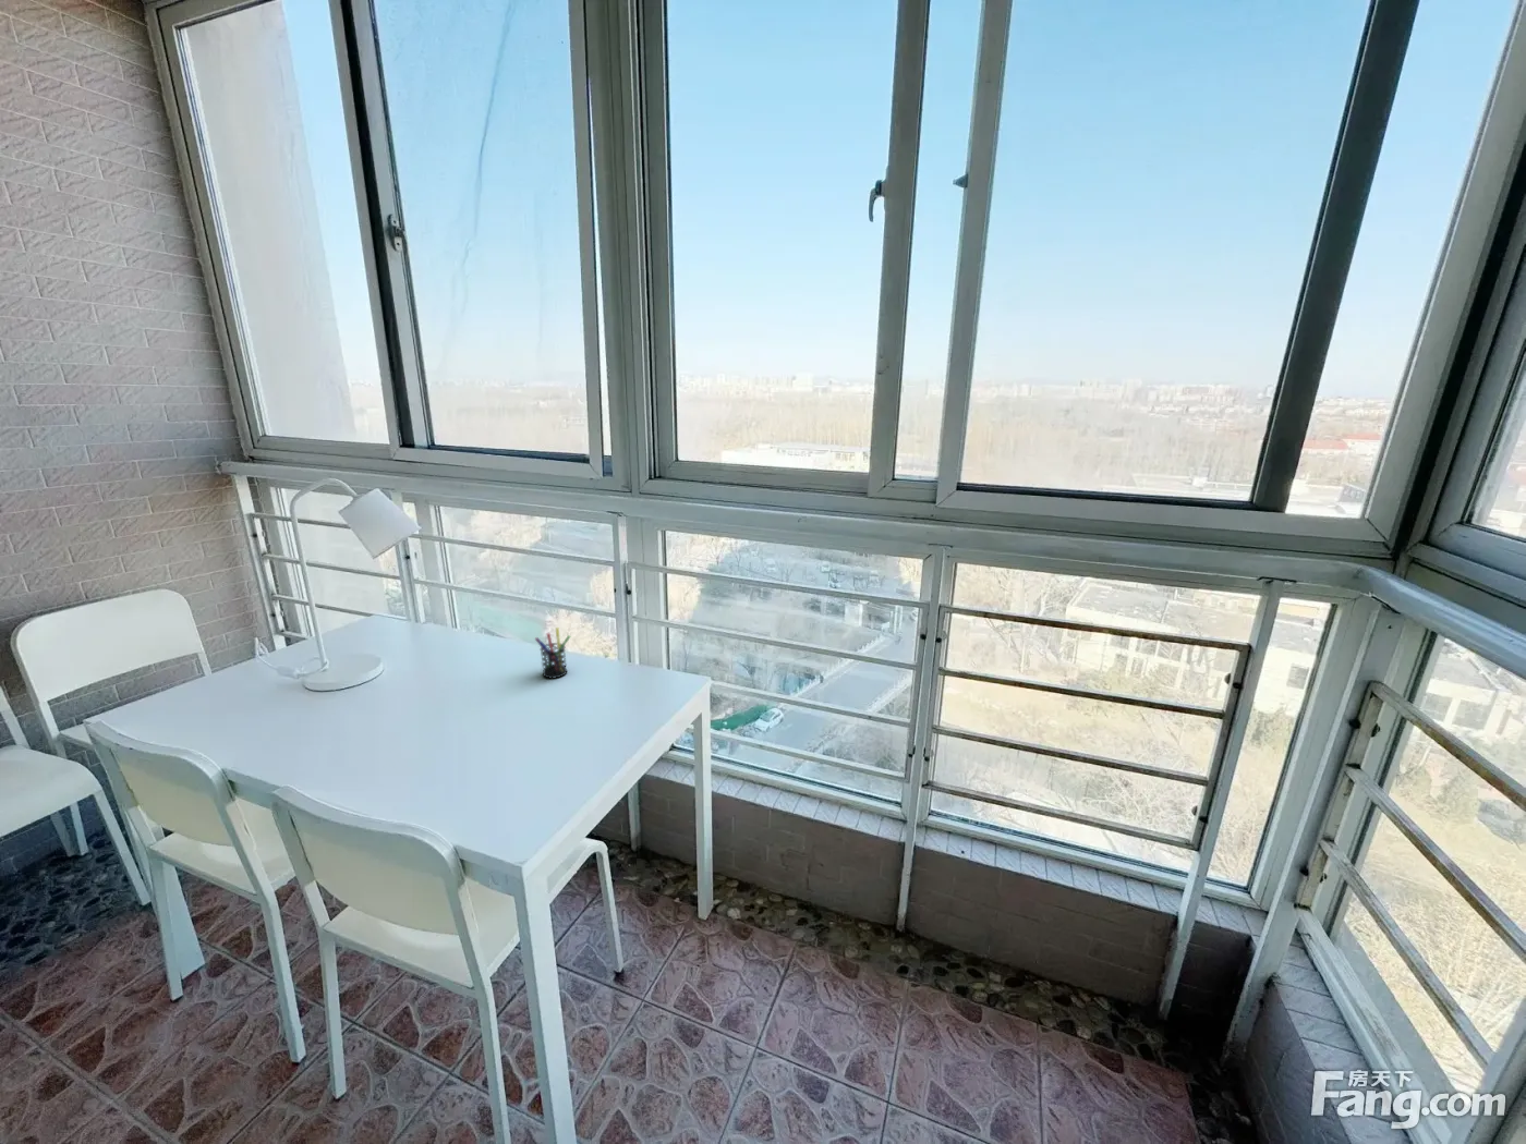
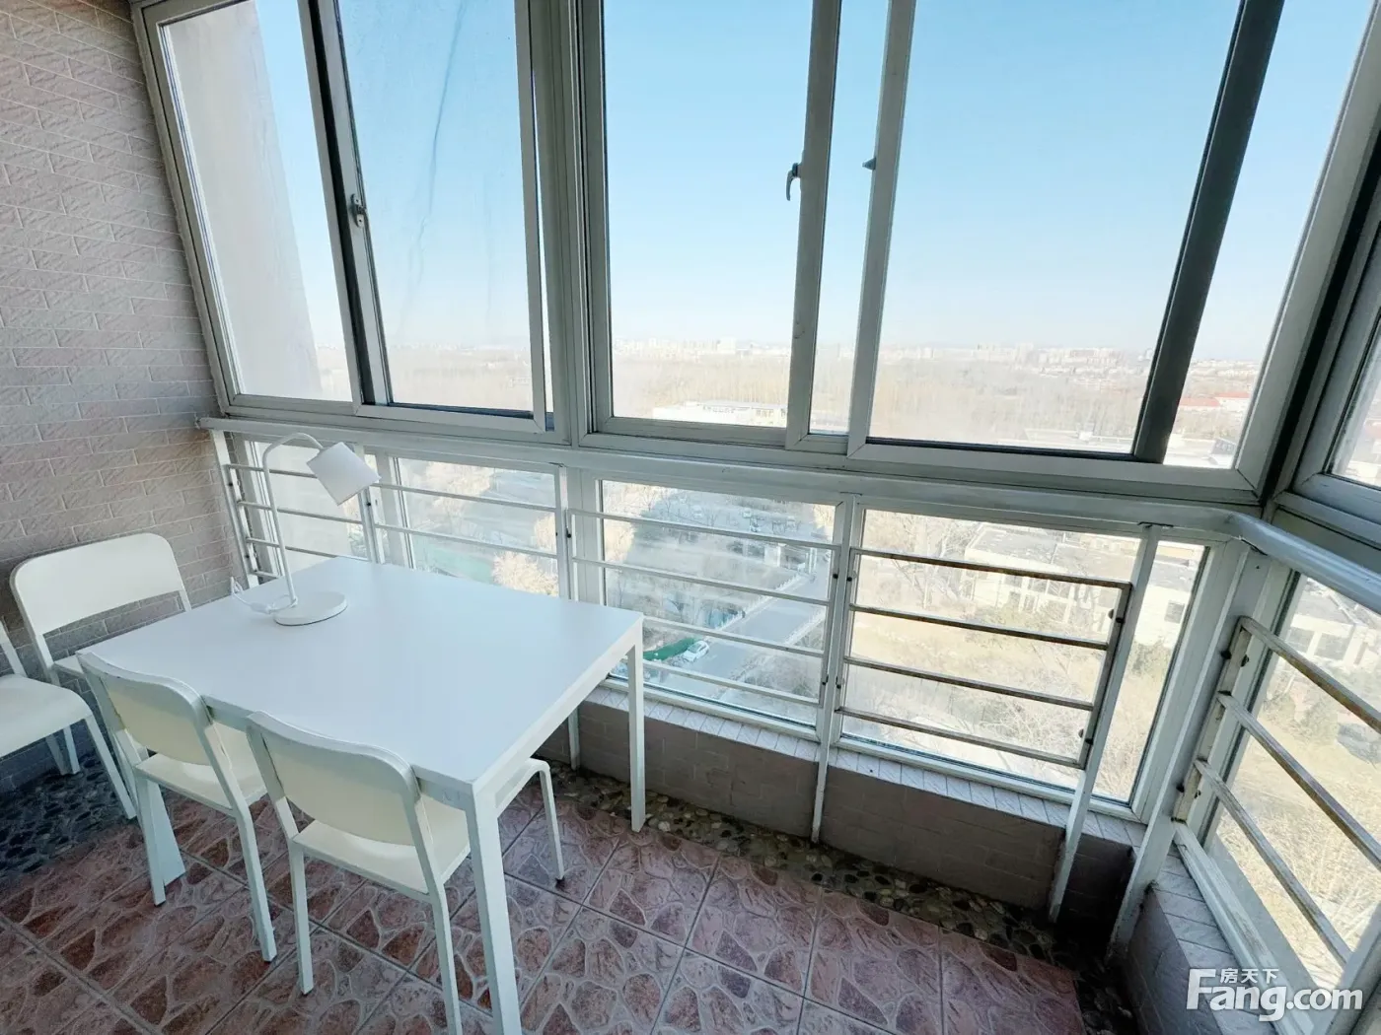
- pen holder [535,626,571,680]
